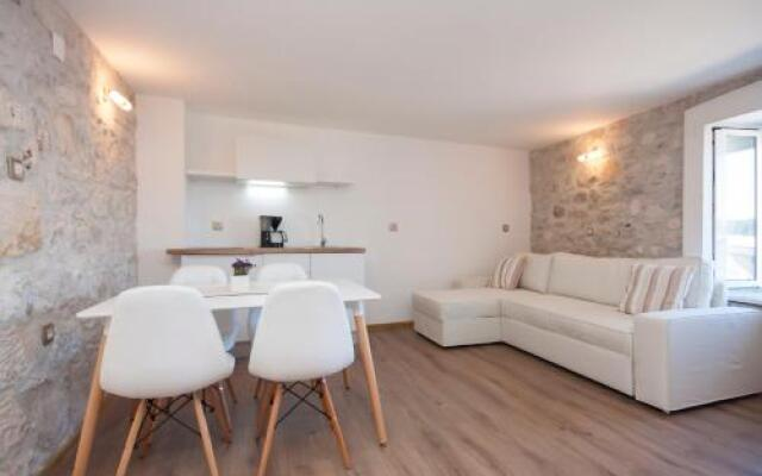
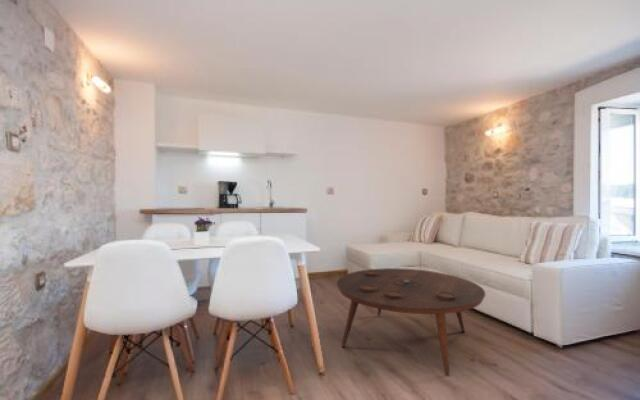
+ coffee table [336,267,486,377]
